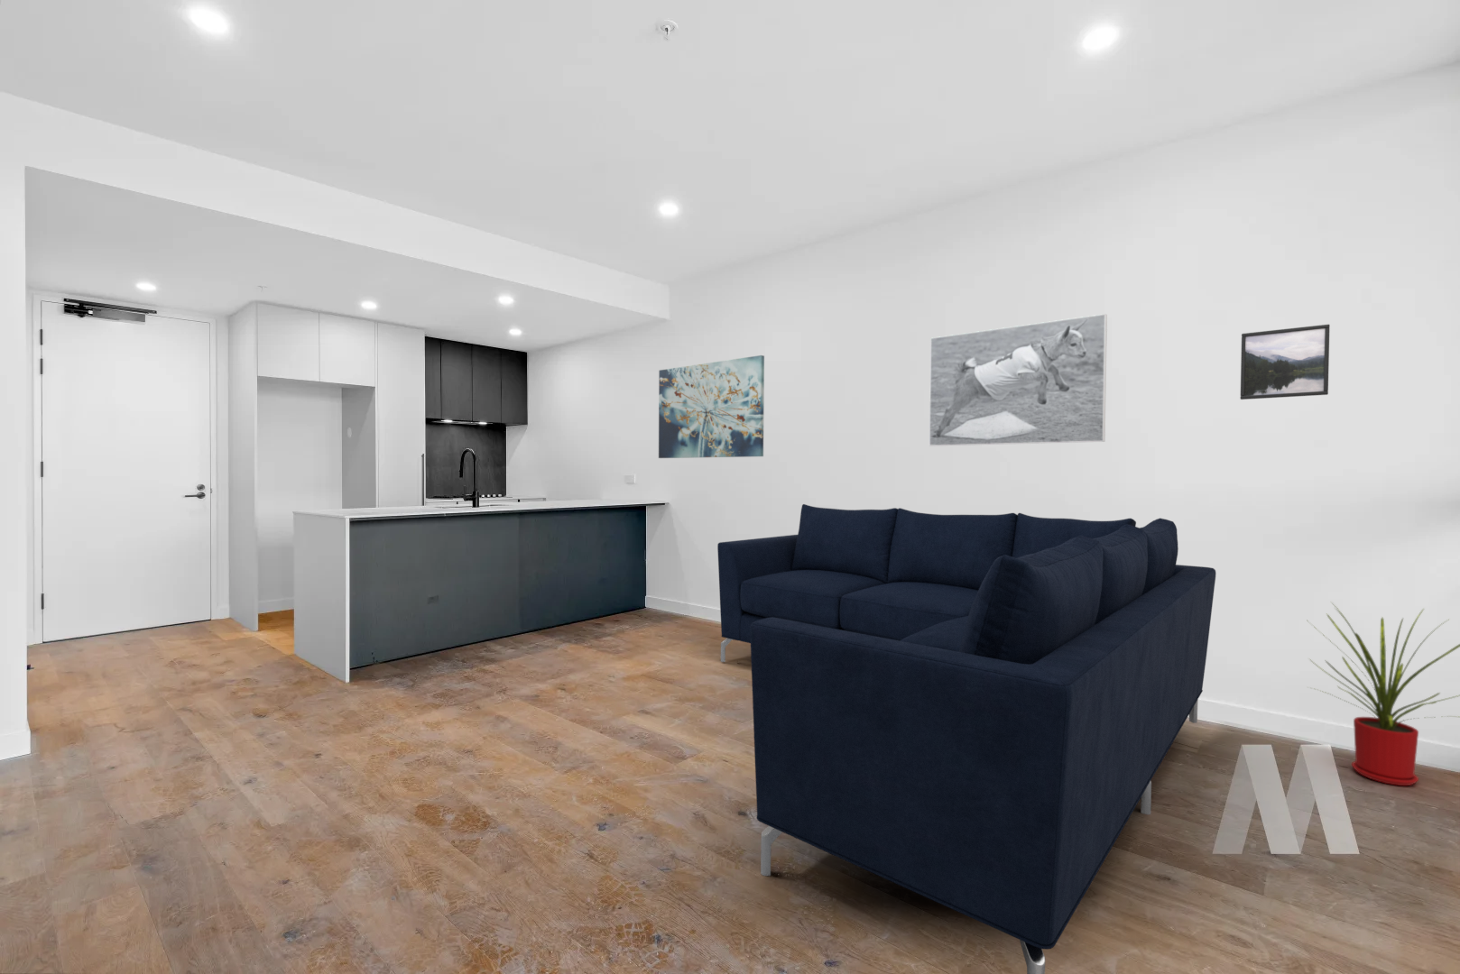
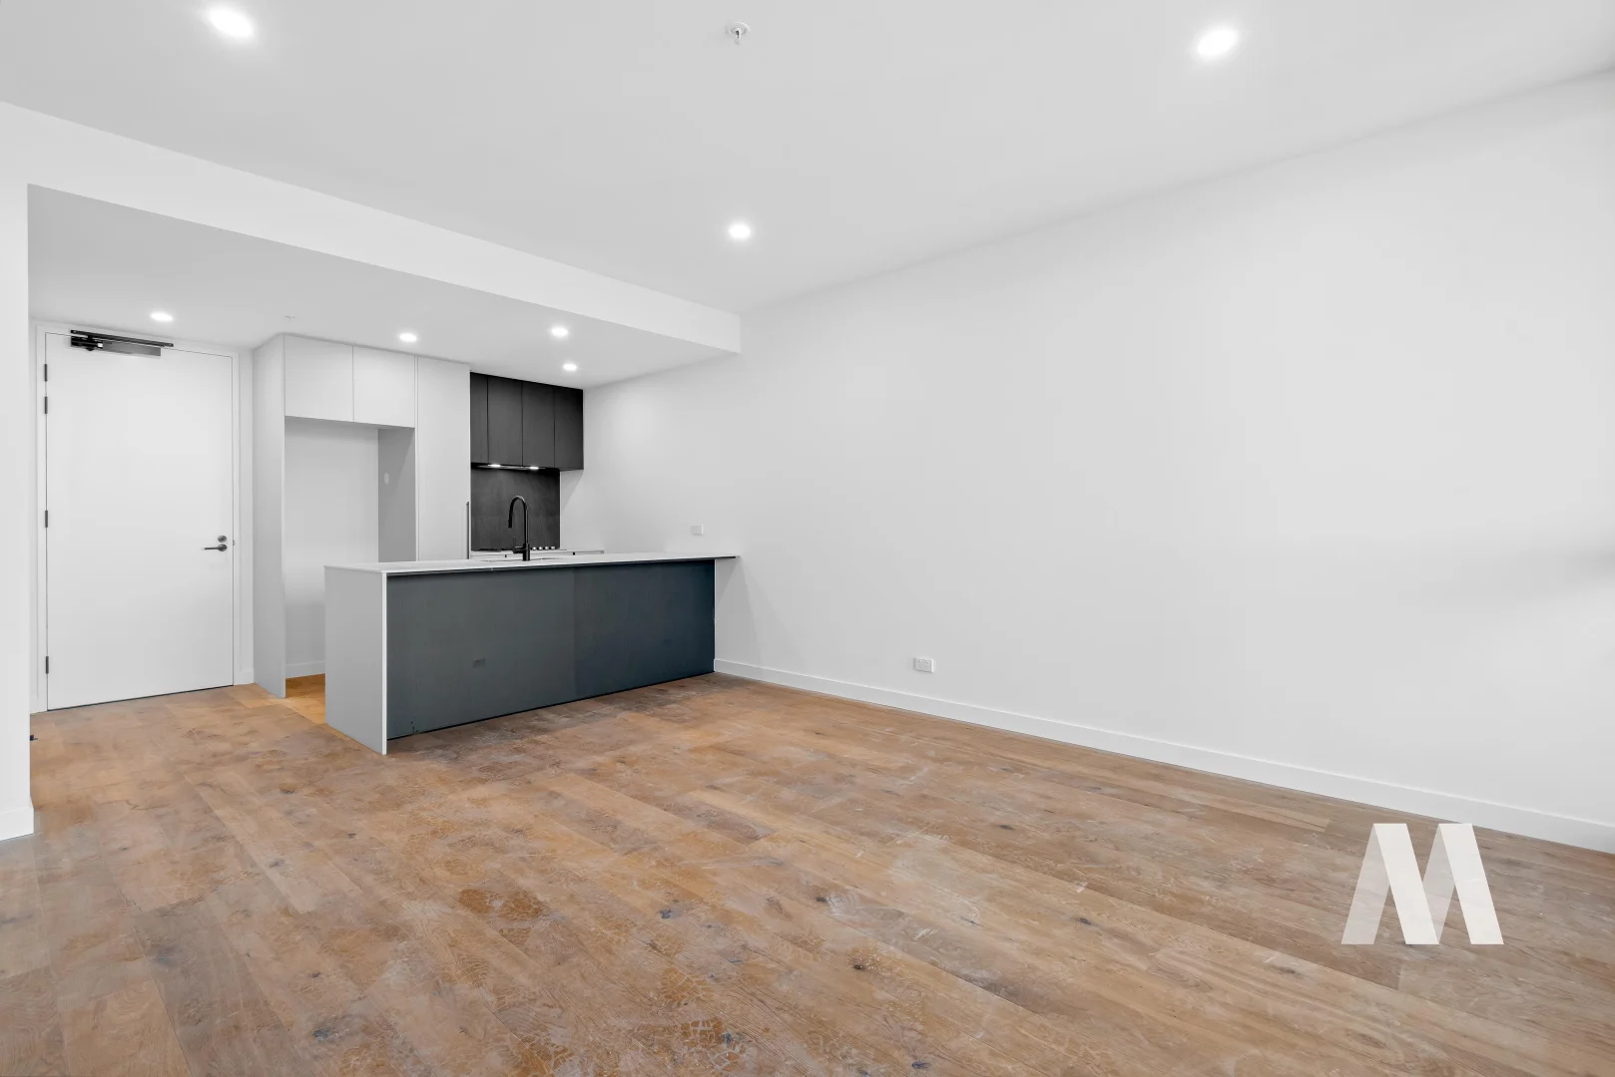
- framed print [1239,324,1331,400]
- wall art [658,354,765,459]
- house plant [1308,601,1460,786]
- sofa [716,503,1216,974]
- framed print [928,313,1108,447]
